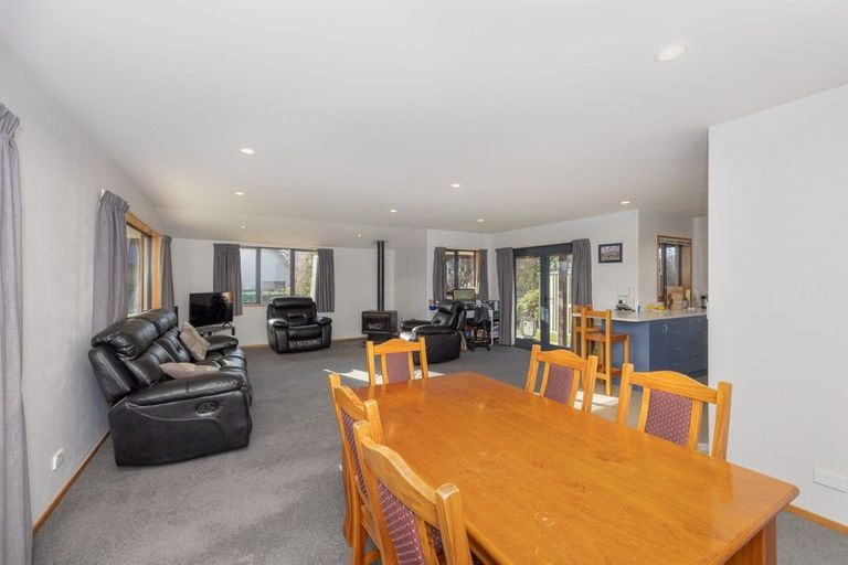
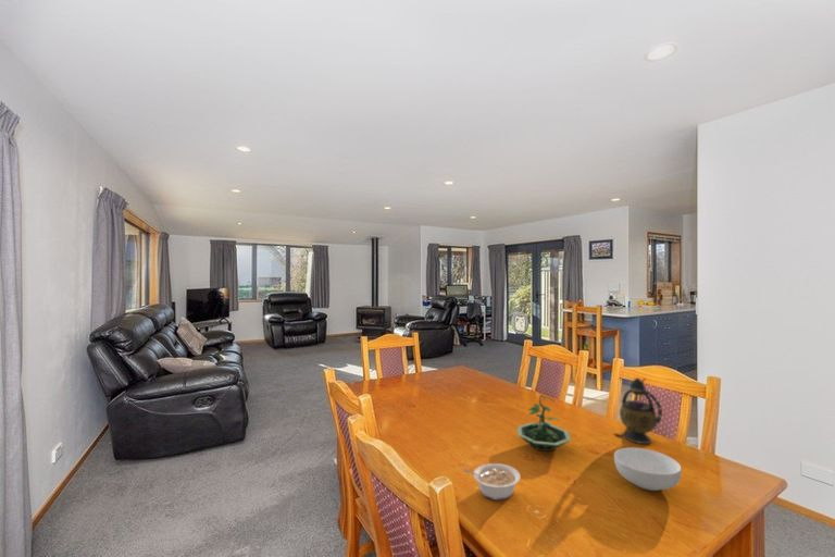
+ cereal bowl [613,446,683,492]
+ terrarium [516,395,572,453]
+ legume [463,462,521,502]
+ teapot [613,376,663,445]
